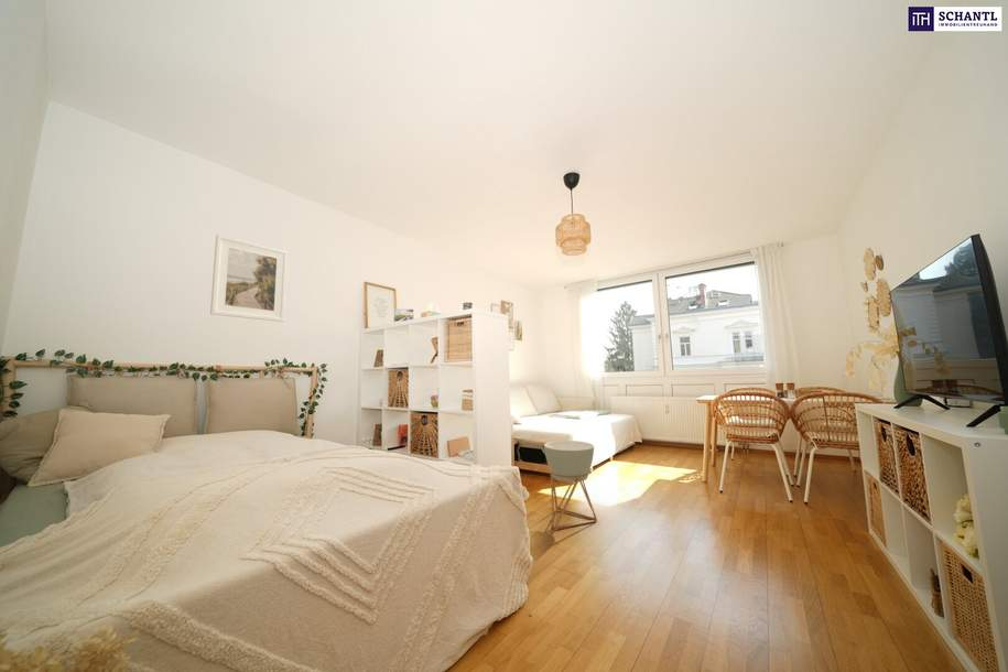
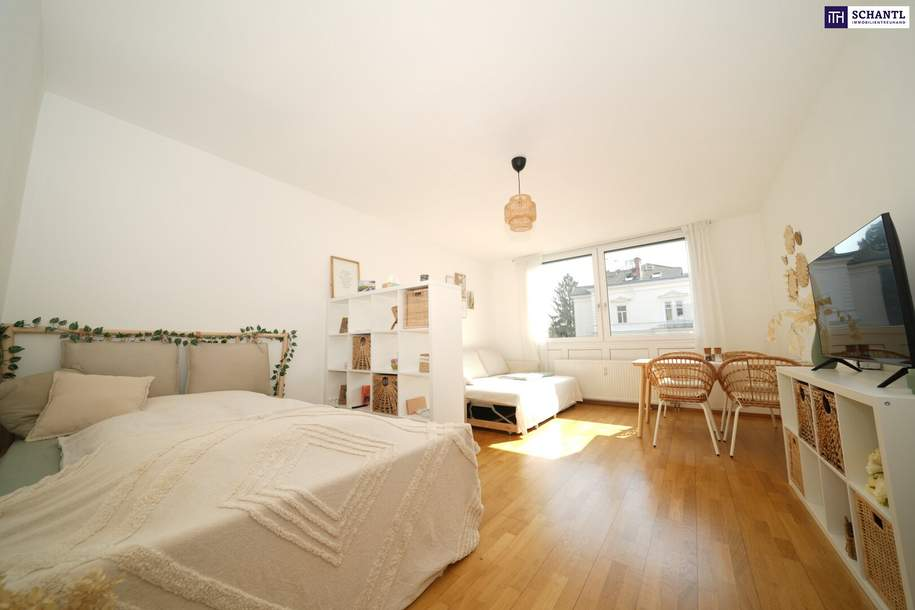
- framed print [209,234,289,323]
- planter [543,440,598,530]
